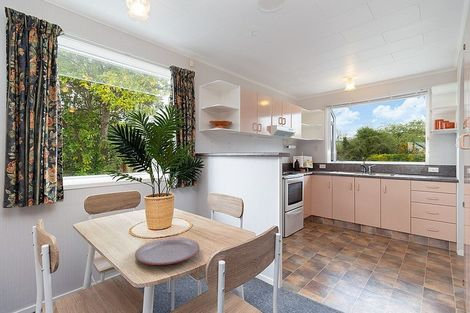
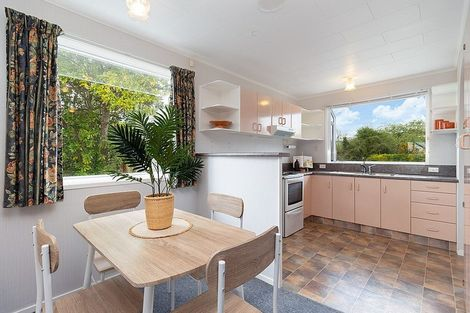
- plate [134,237,200,266]
